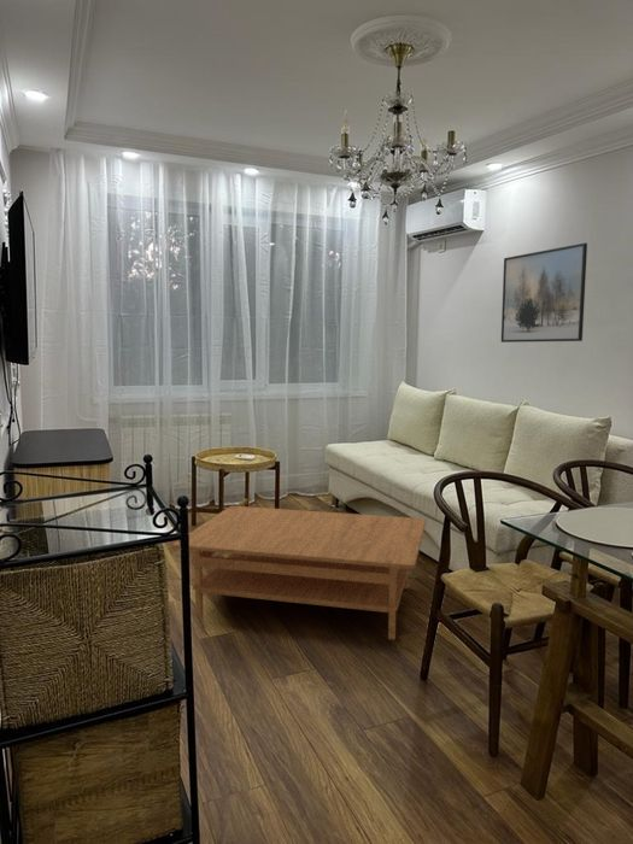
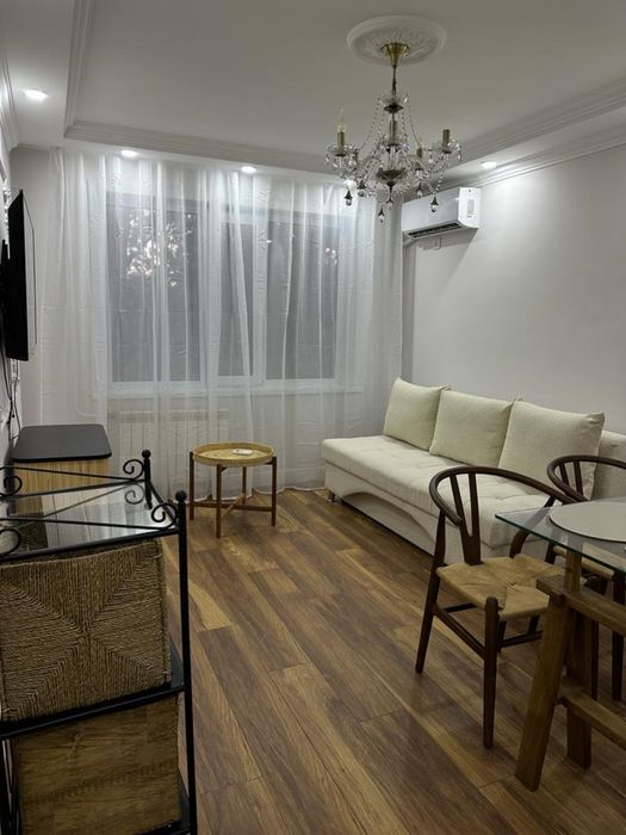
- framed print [500,242,588,344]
- coffee table [171,505,427,641]
